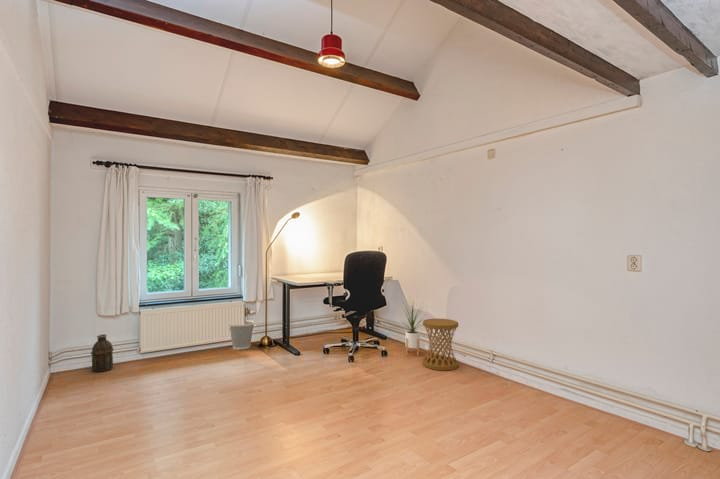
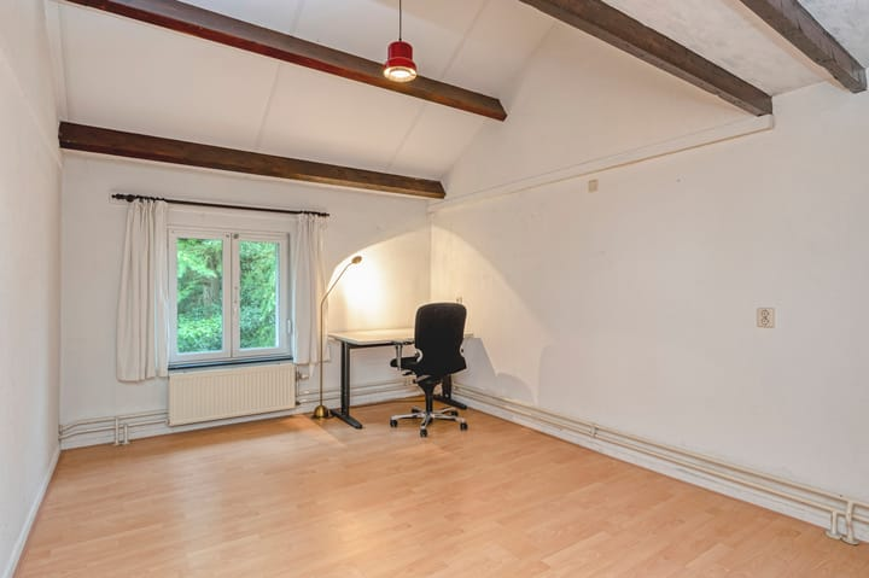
- wastebasket [228,319,256,351]
- side table [422,318,459,371]
- house plant [399,296,426,357]
- lantern [90,333,115,373]
